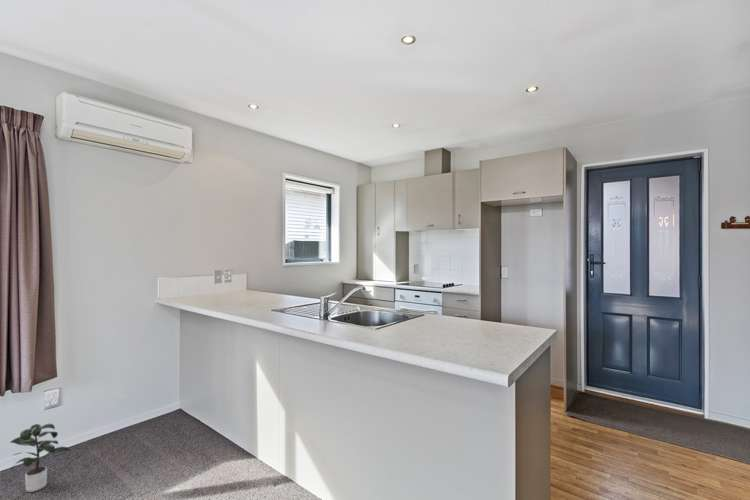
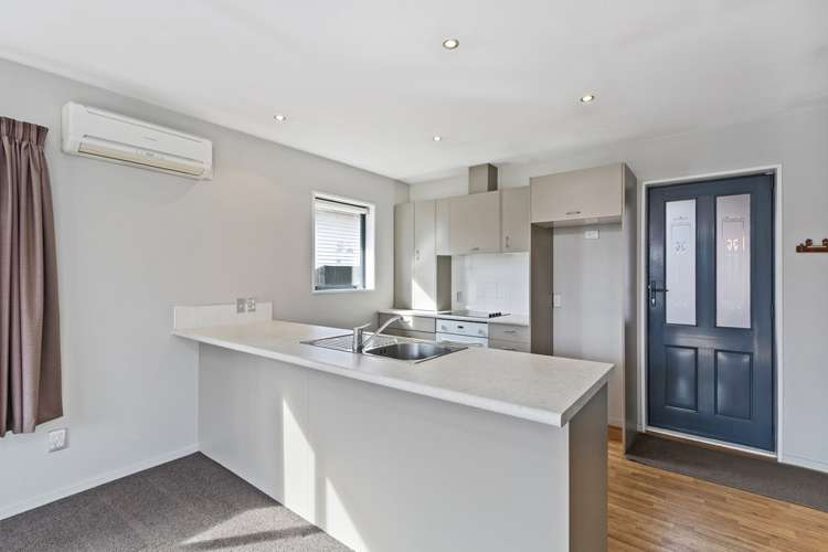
- potted plant [8,423,71,493]
